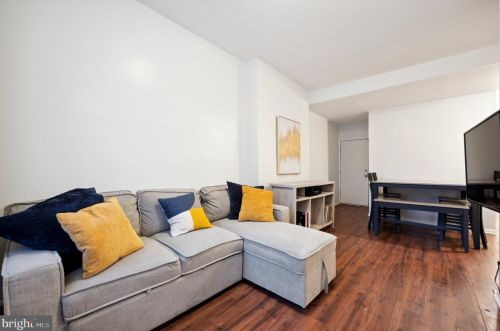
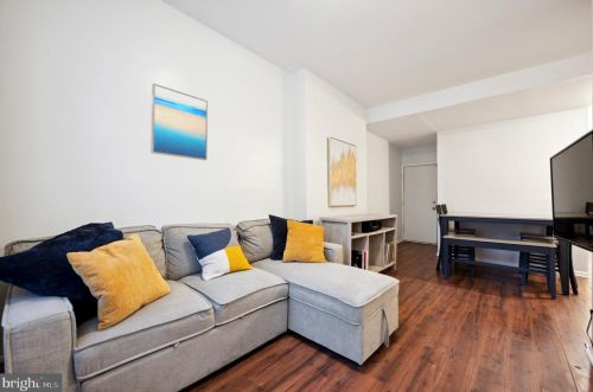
+ wall art [149,82,209,161]
